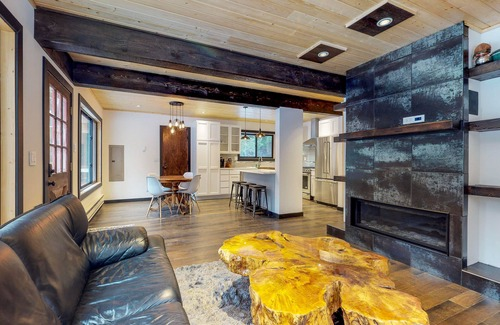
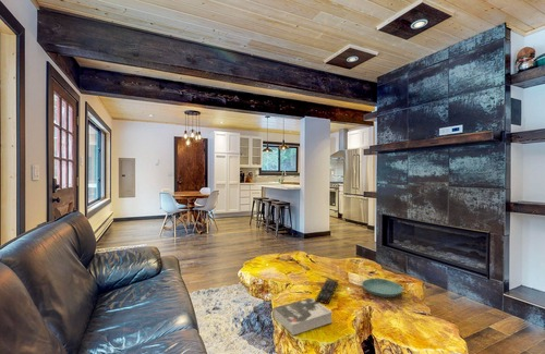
+ remote control [315,278,339,305]
+ saucer [361,278,404,298]
+ book [271,296,334,337]
